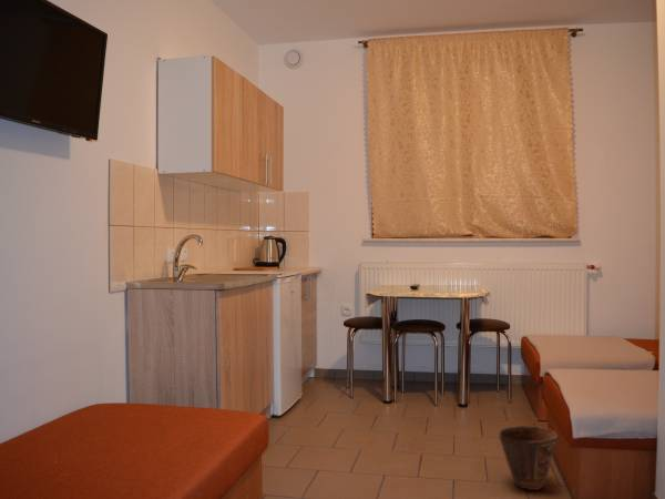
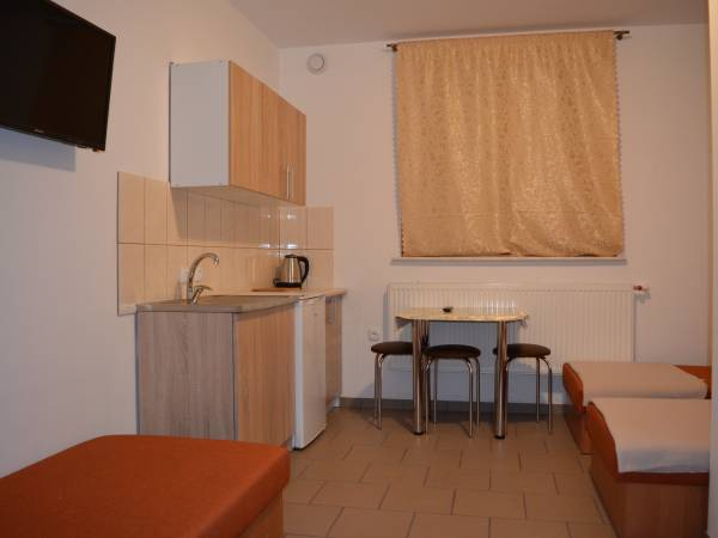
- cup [498,425,559,491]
